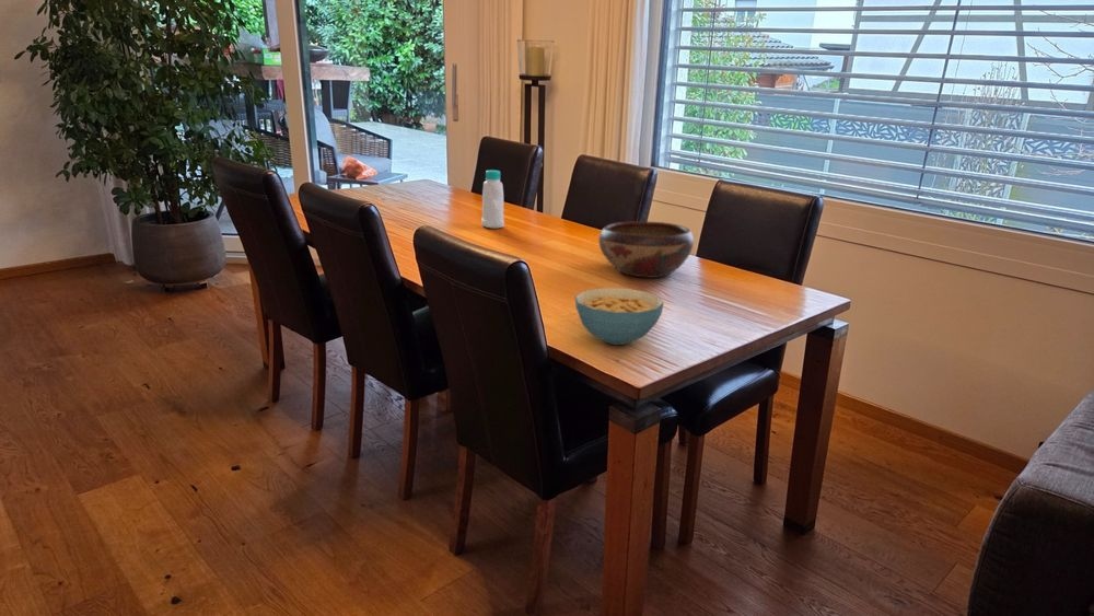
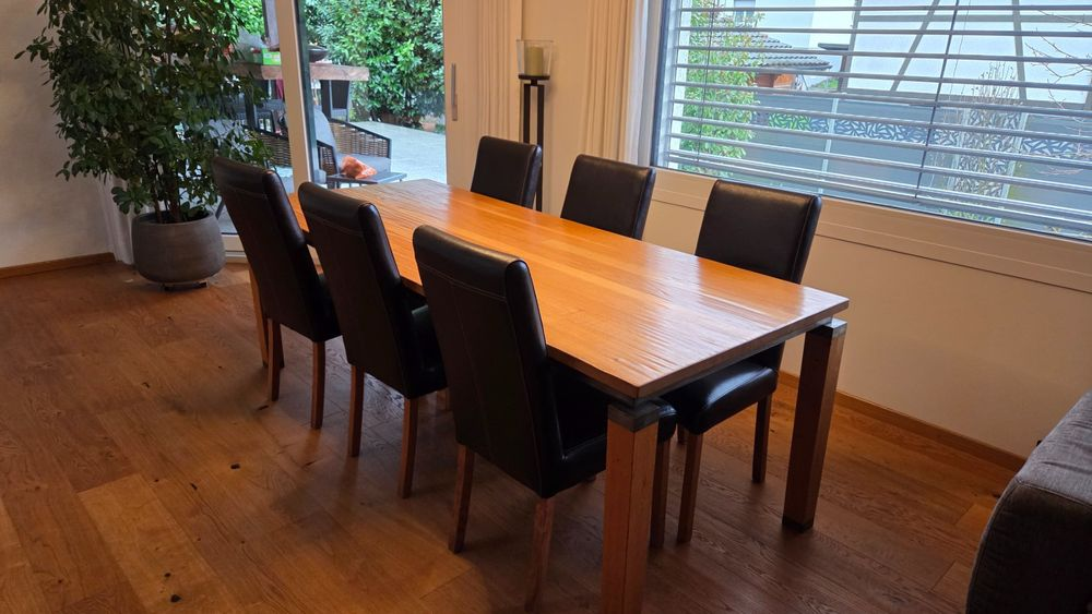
- cereal bowl [574,287,665,346]
- bottle [480,168,505,229]
- decorative bowl [597,220,695,279]
